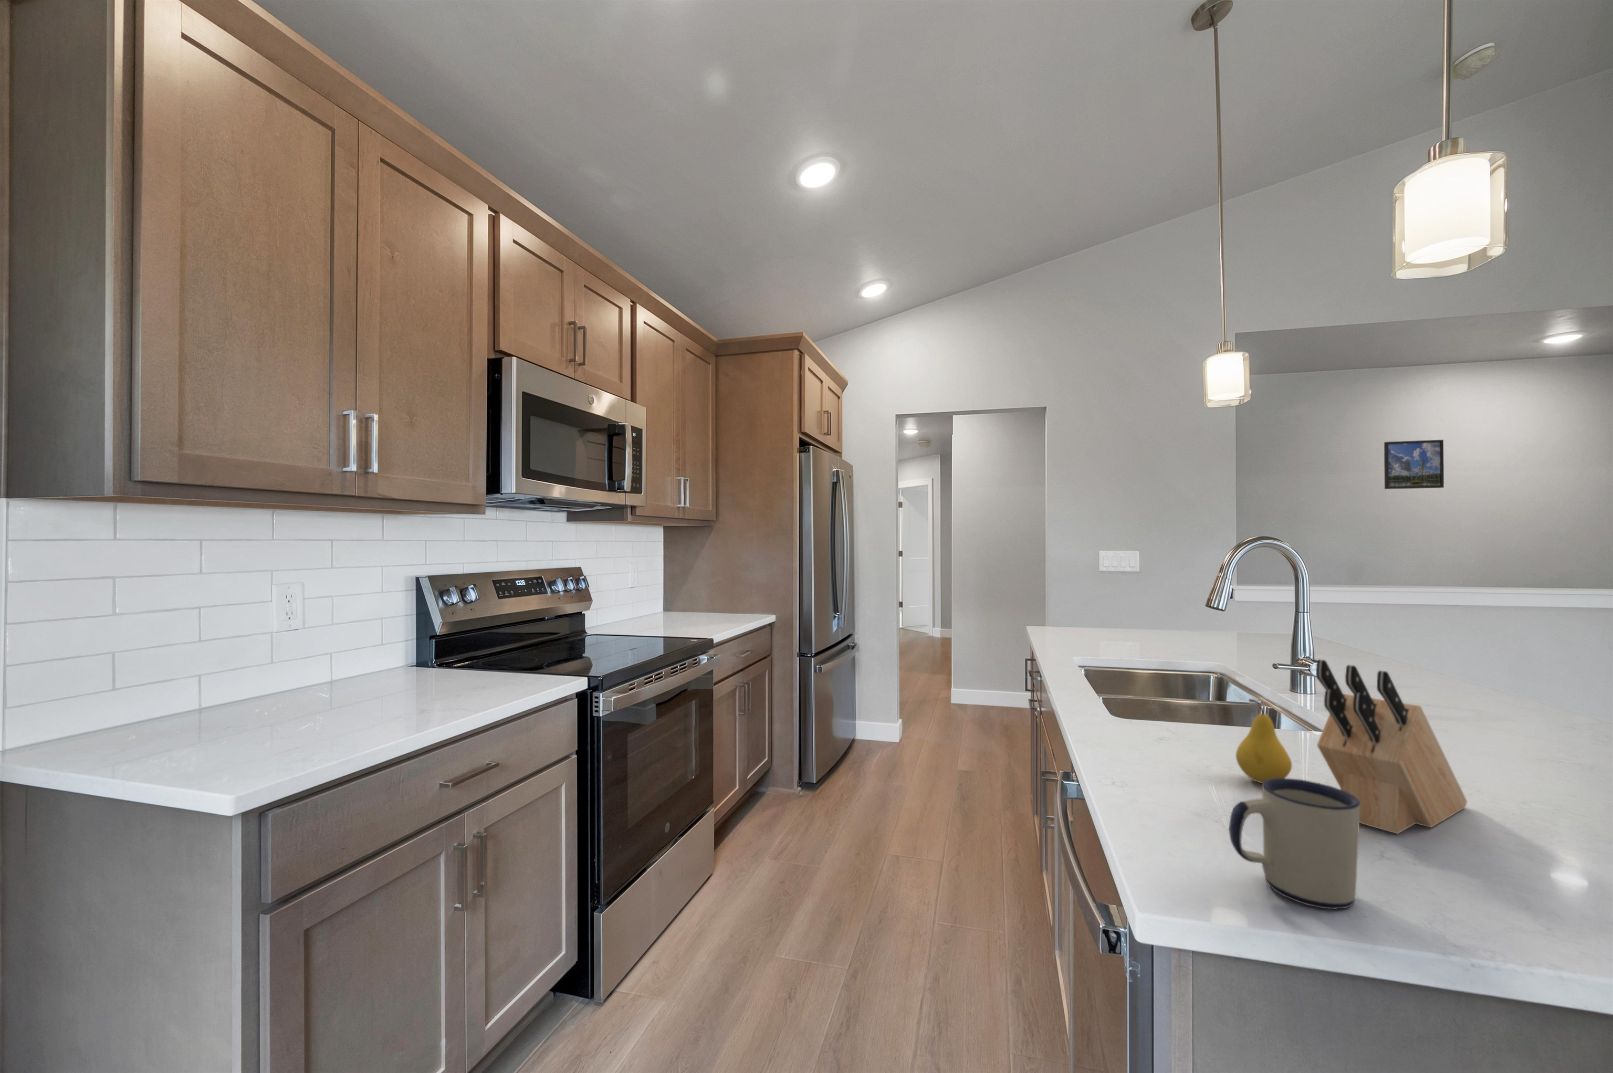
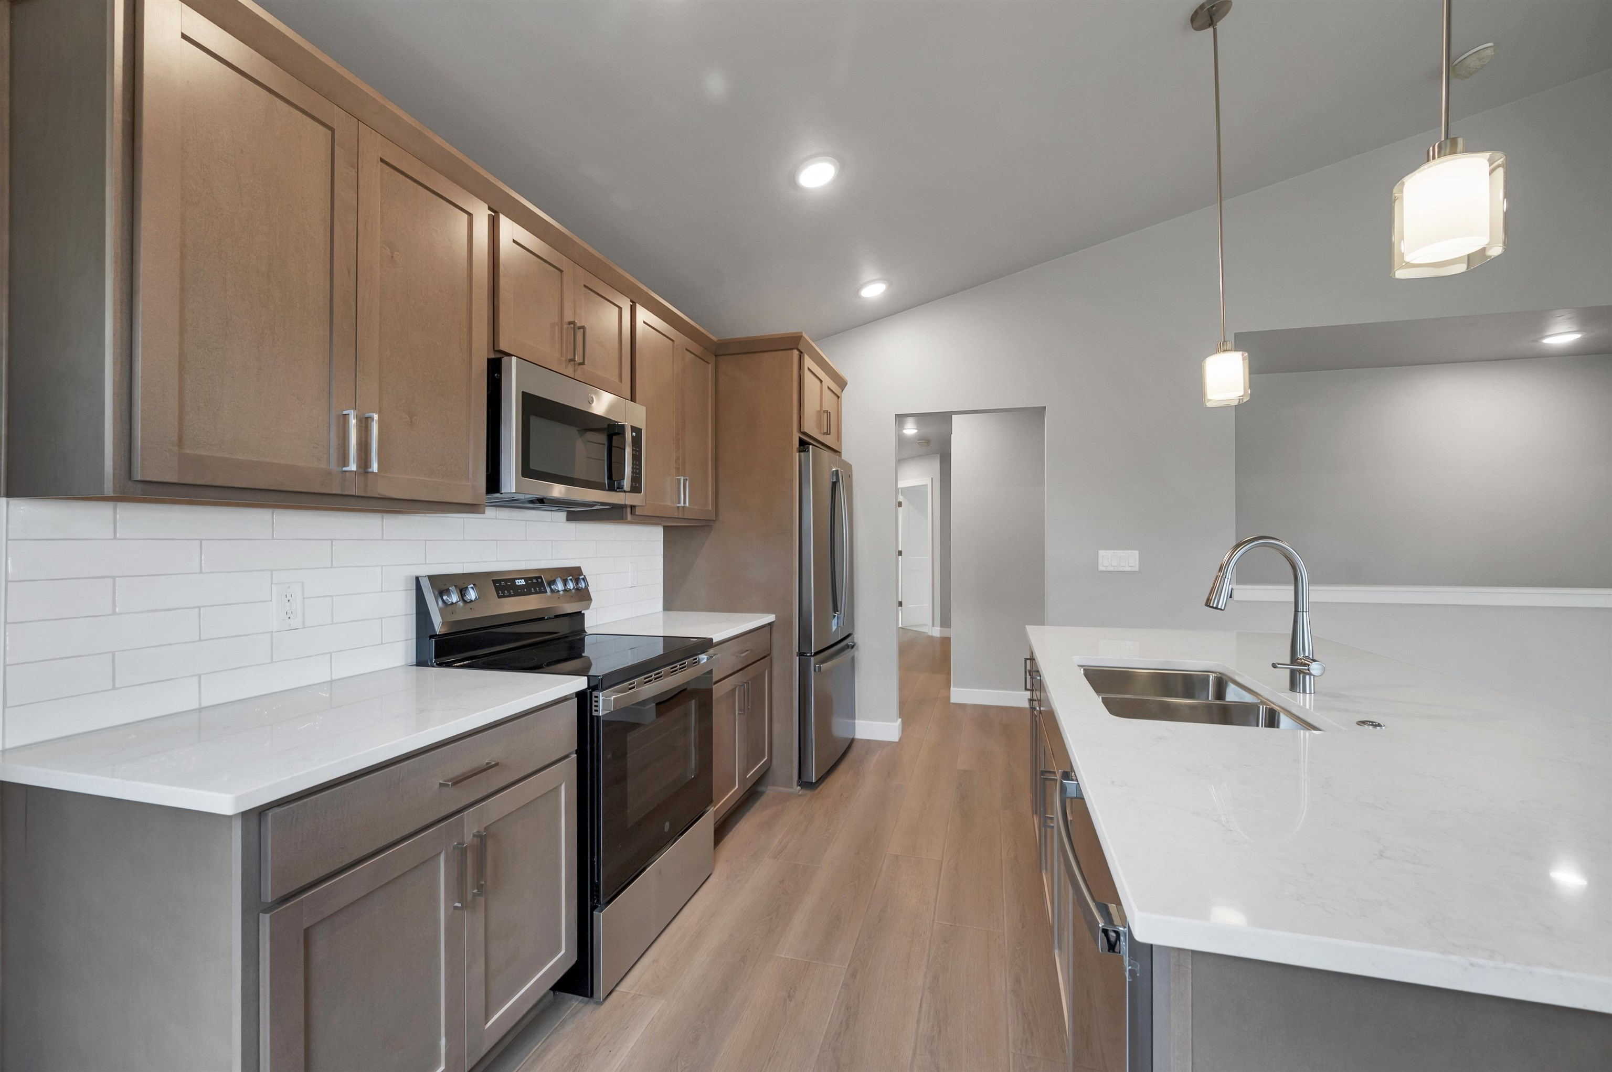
- mug [1229,778,1360,910]
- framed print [1383,439,1444,490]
- knife block [1315,659,1468,835]
- fruit [1236,698,1293,783]
